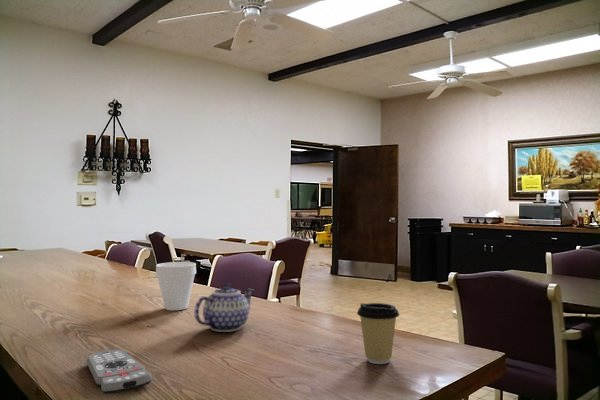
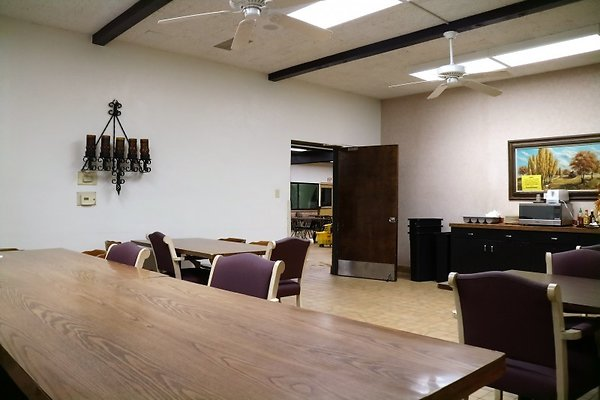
- coffee cup [356,302,400,365]
- cup [155,261,197,311]
- teapot [193,282,255,333]
- remote control [86,349,153,395]
